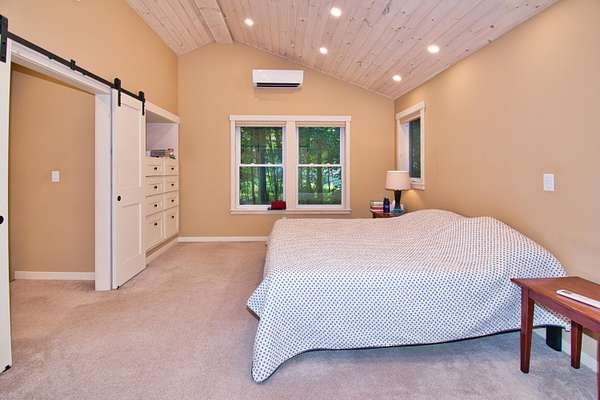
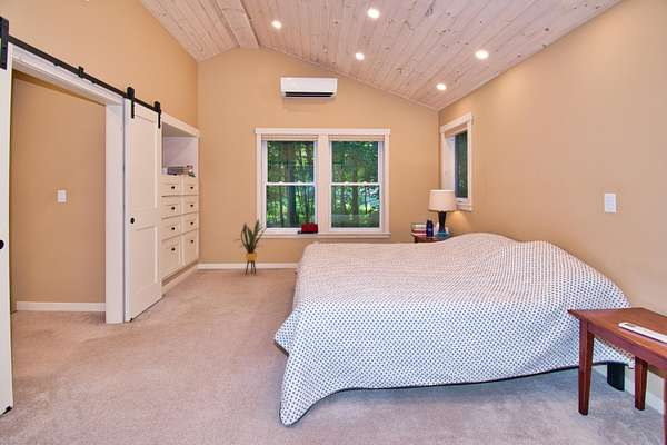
+ house plant [232,218,270,276]
